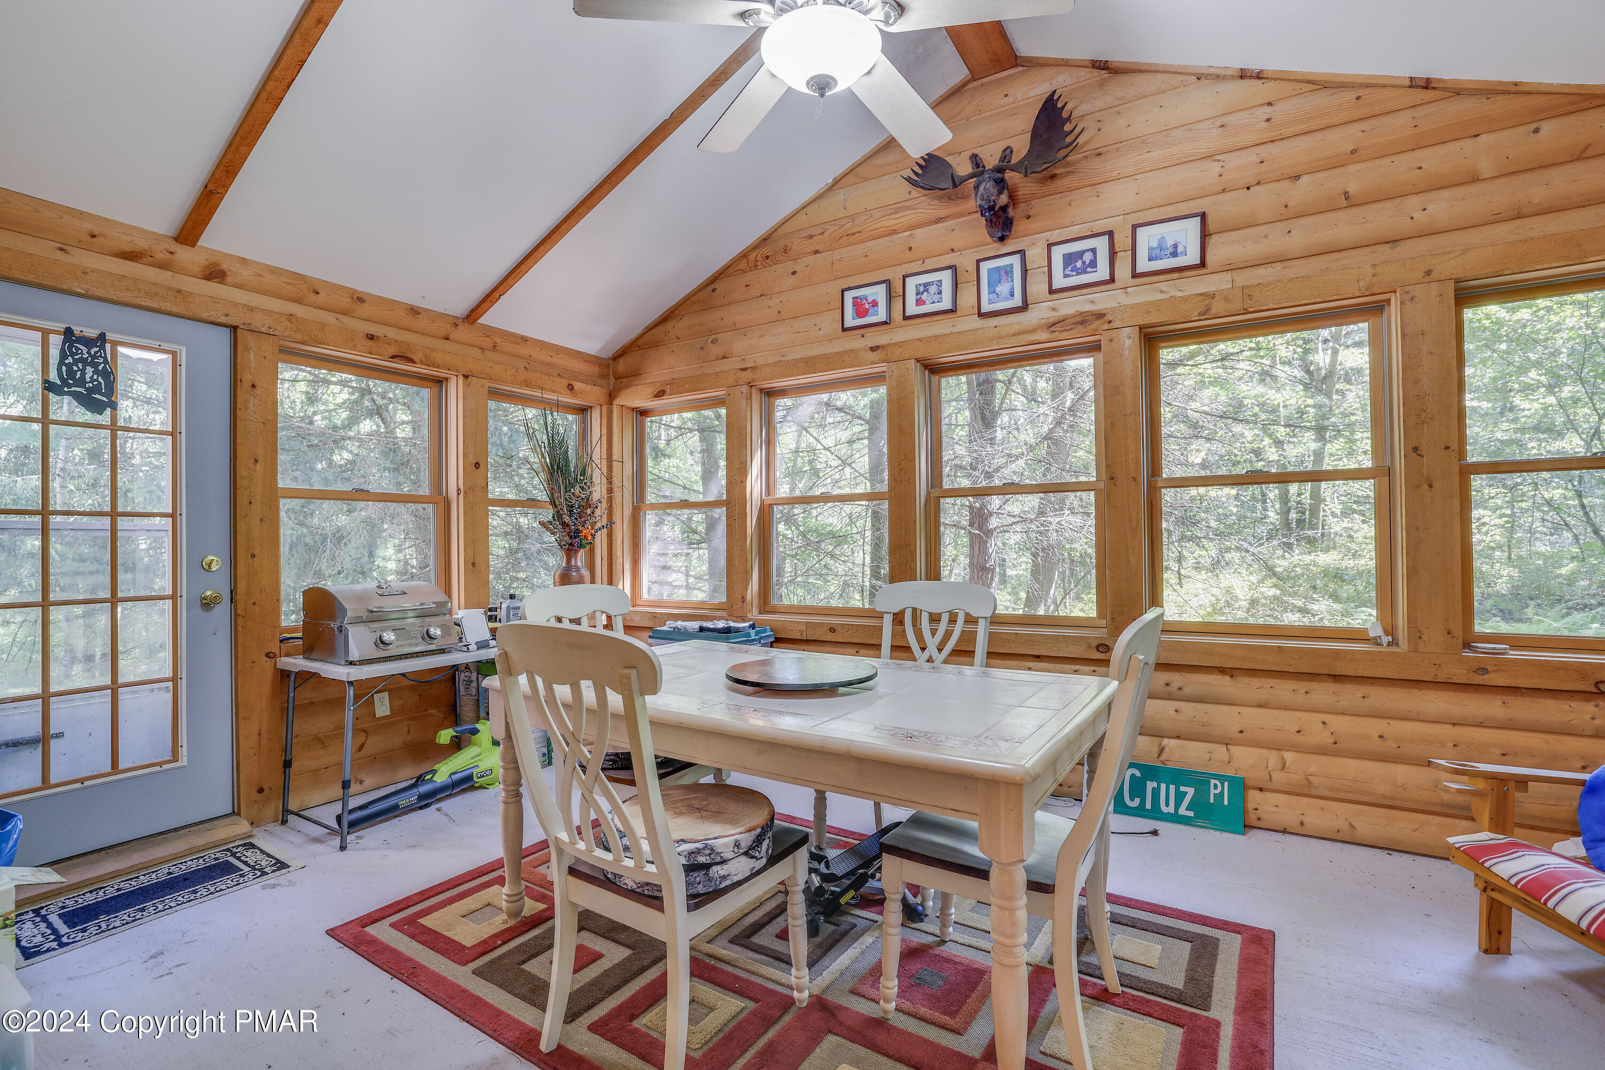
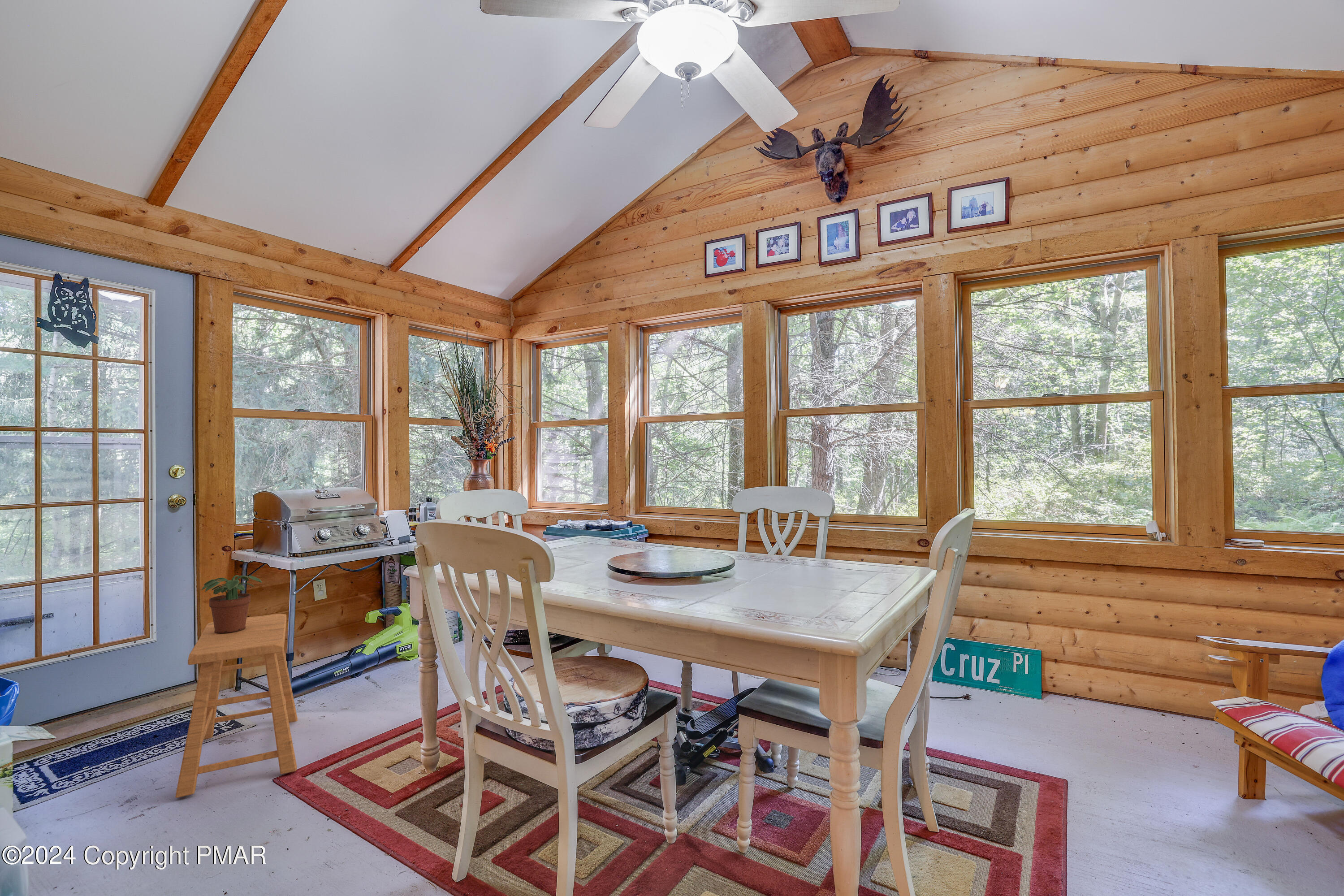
+ potted plant [201,575,262,633]
+ stool [175,613,298,798]
